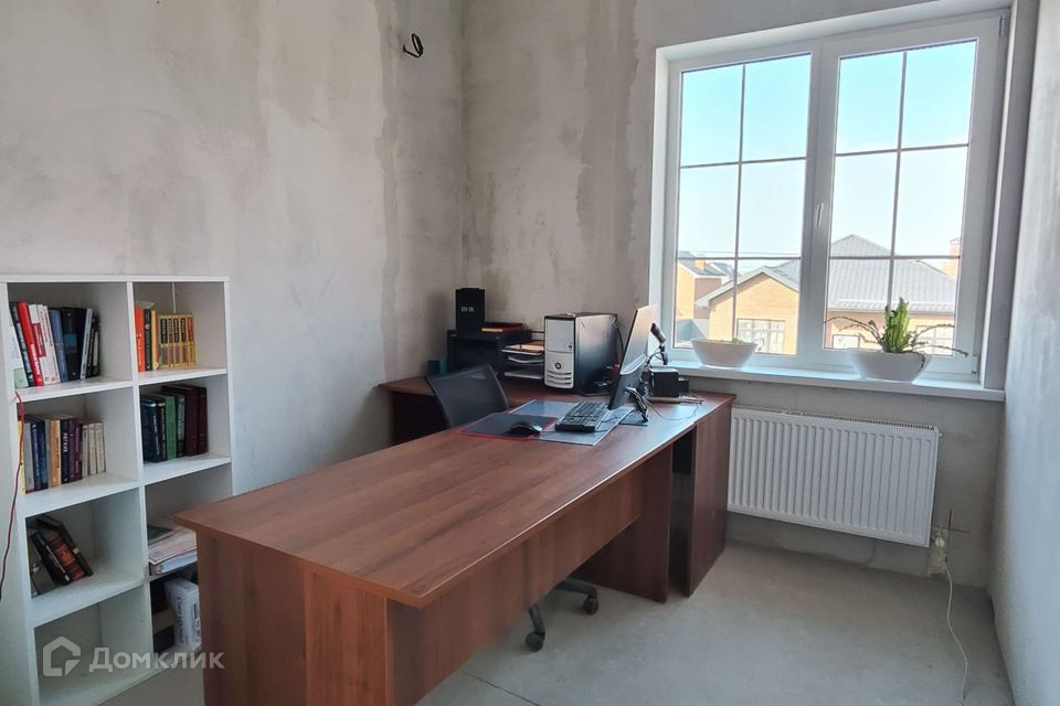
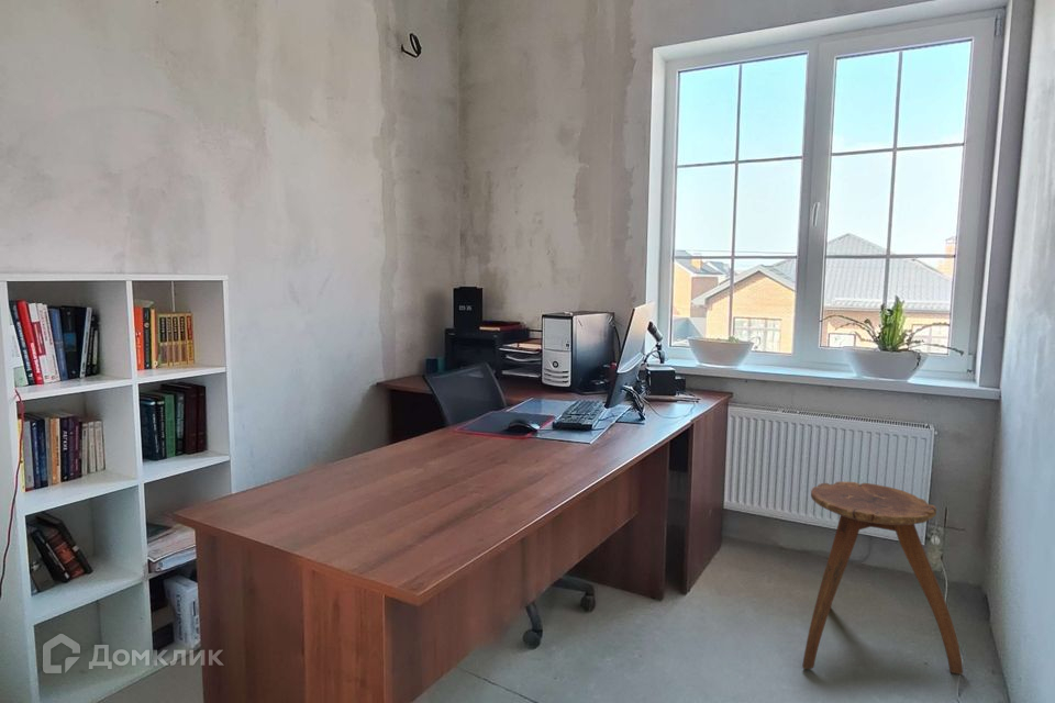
+ stool [801,480,964,676]
